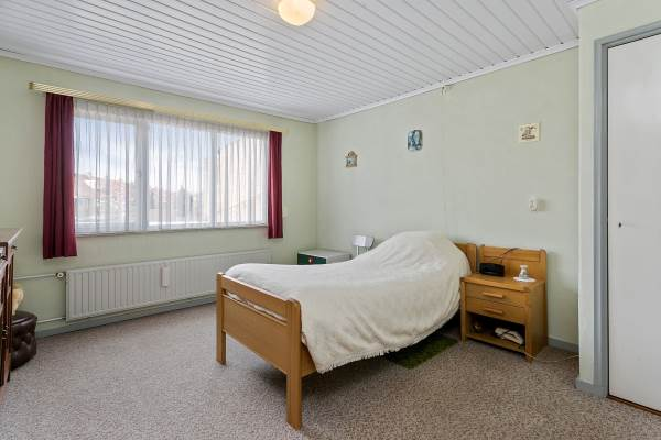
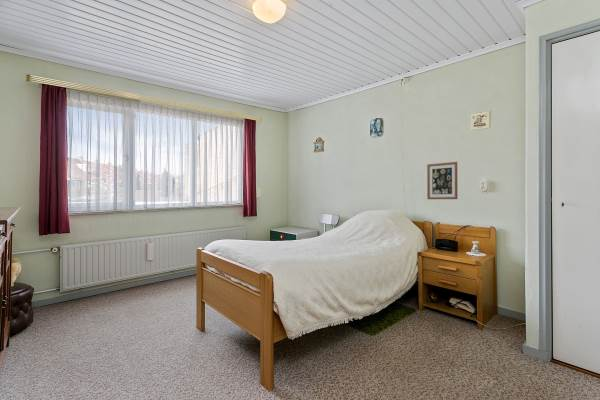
+ wall art [426,161,459,200]
